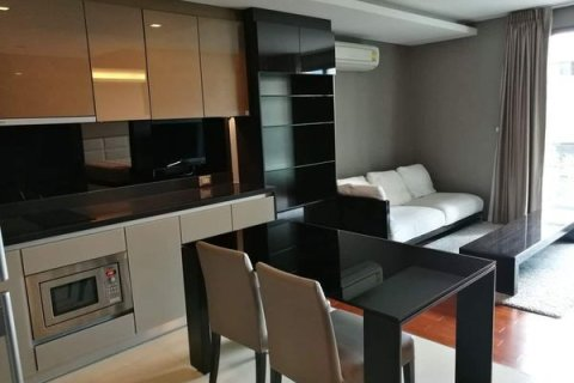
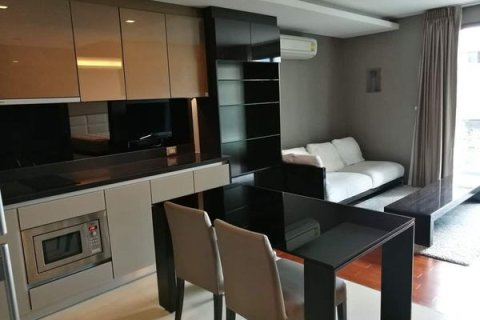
+ wall art [365,66,383,94]
